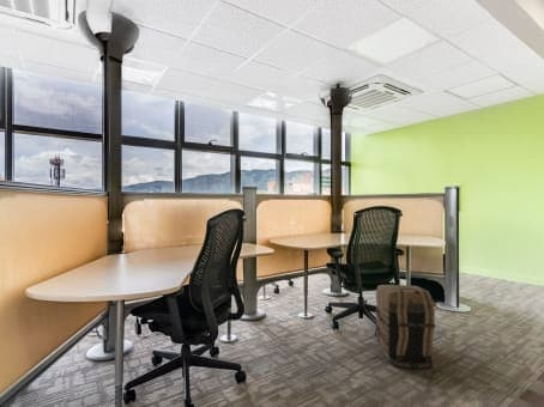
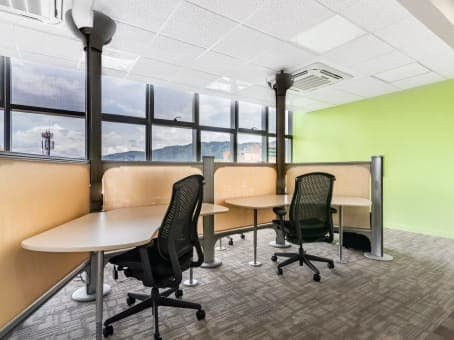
- backpack [374,284,436,370]
